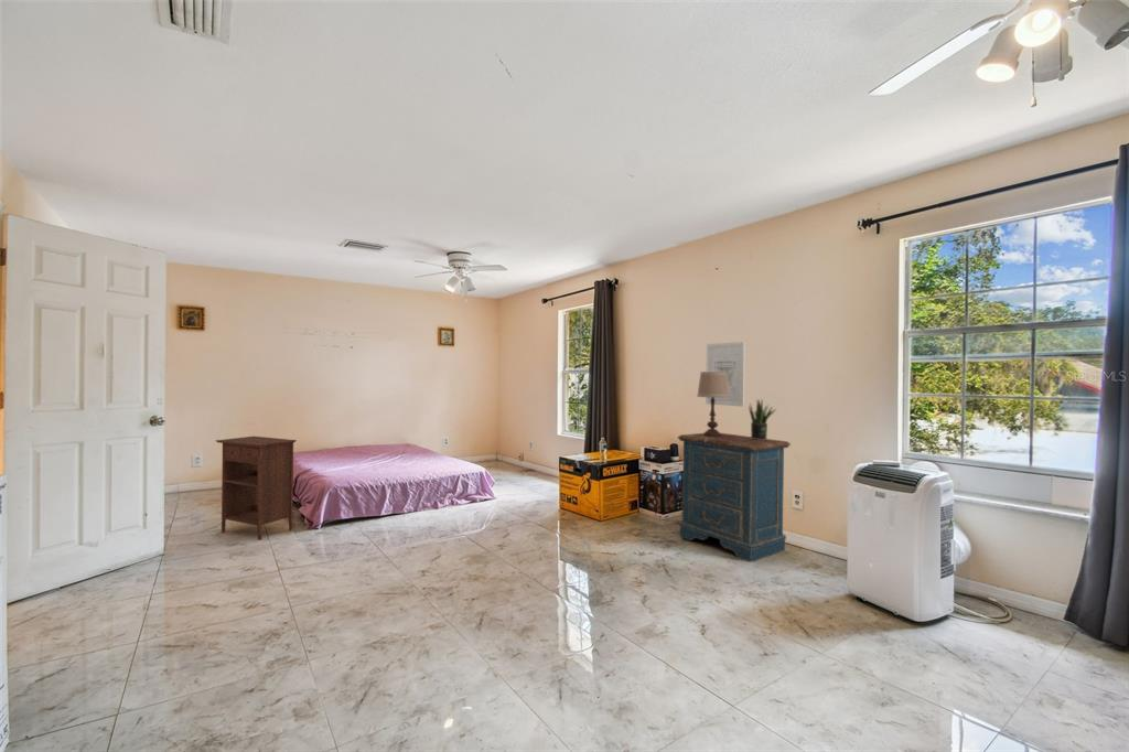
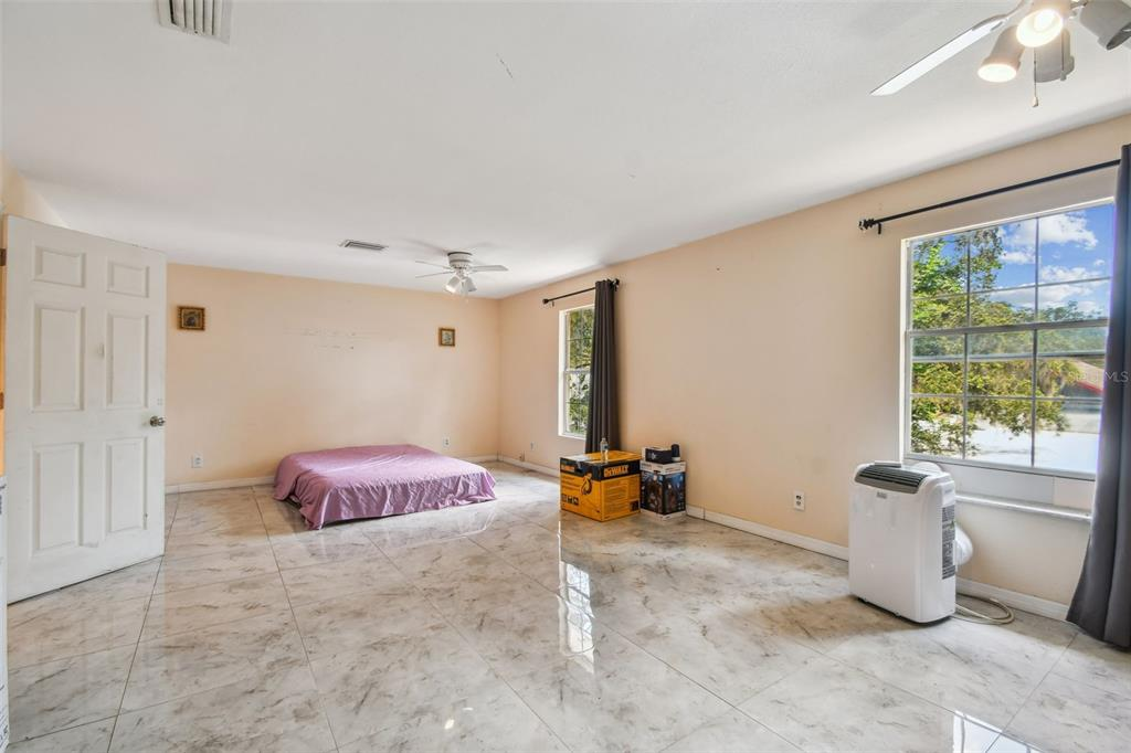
- wall art [705,341,746,408]
- nightstand [215,436,298,541]
- table lamp [696,370,729,437]
- potted plant [748,398,777,440]
- dresser [677,432,792,563]
